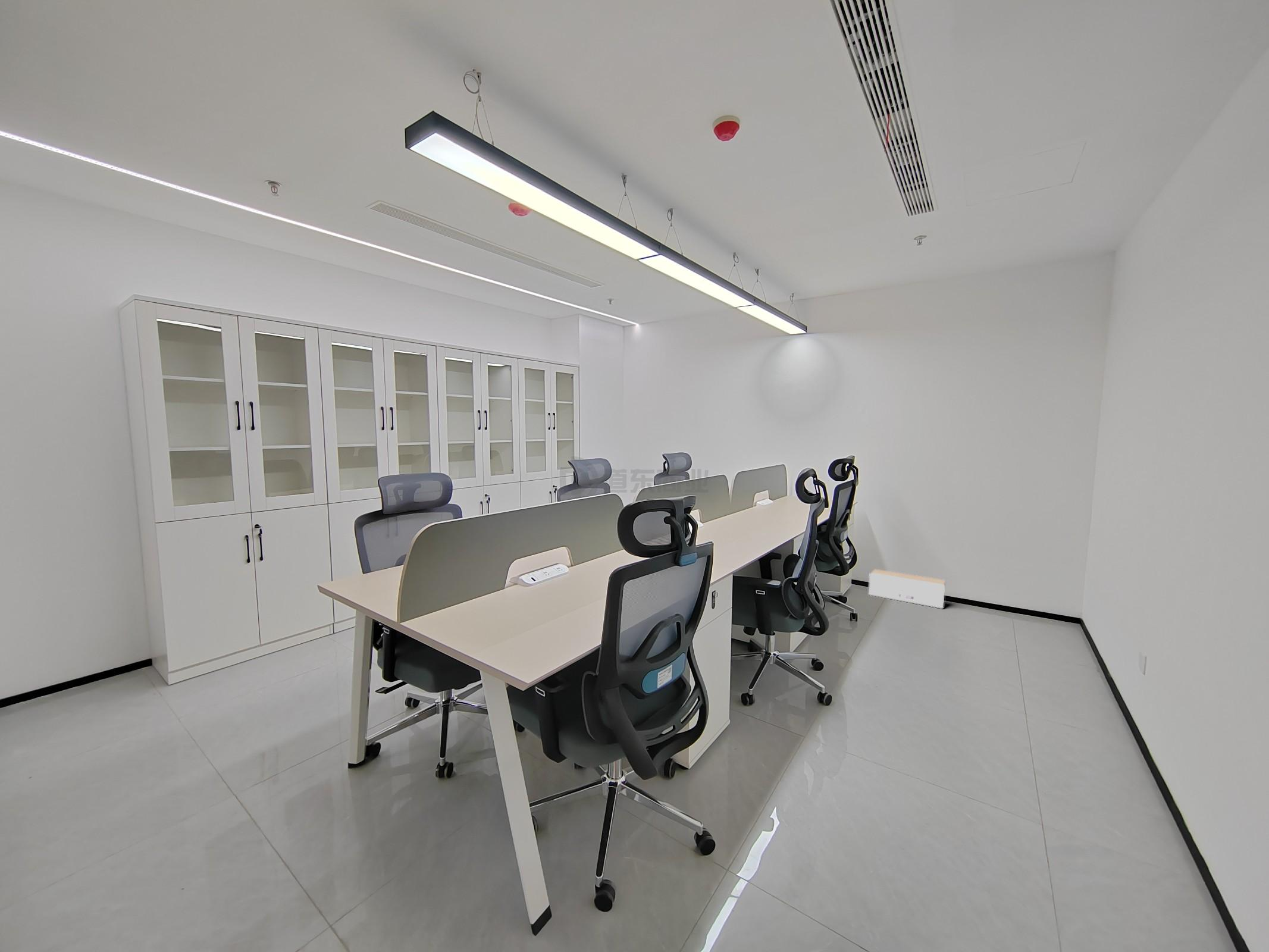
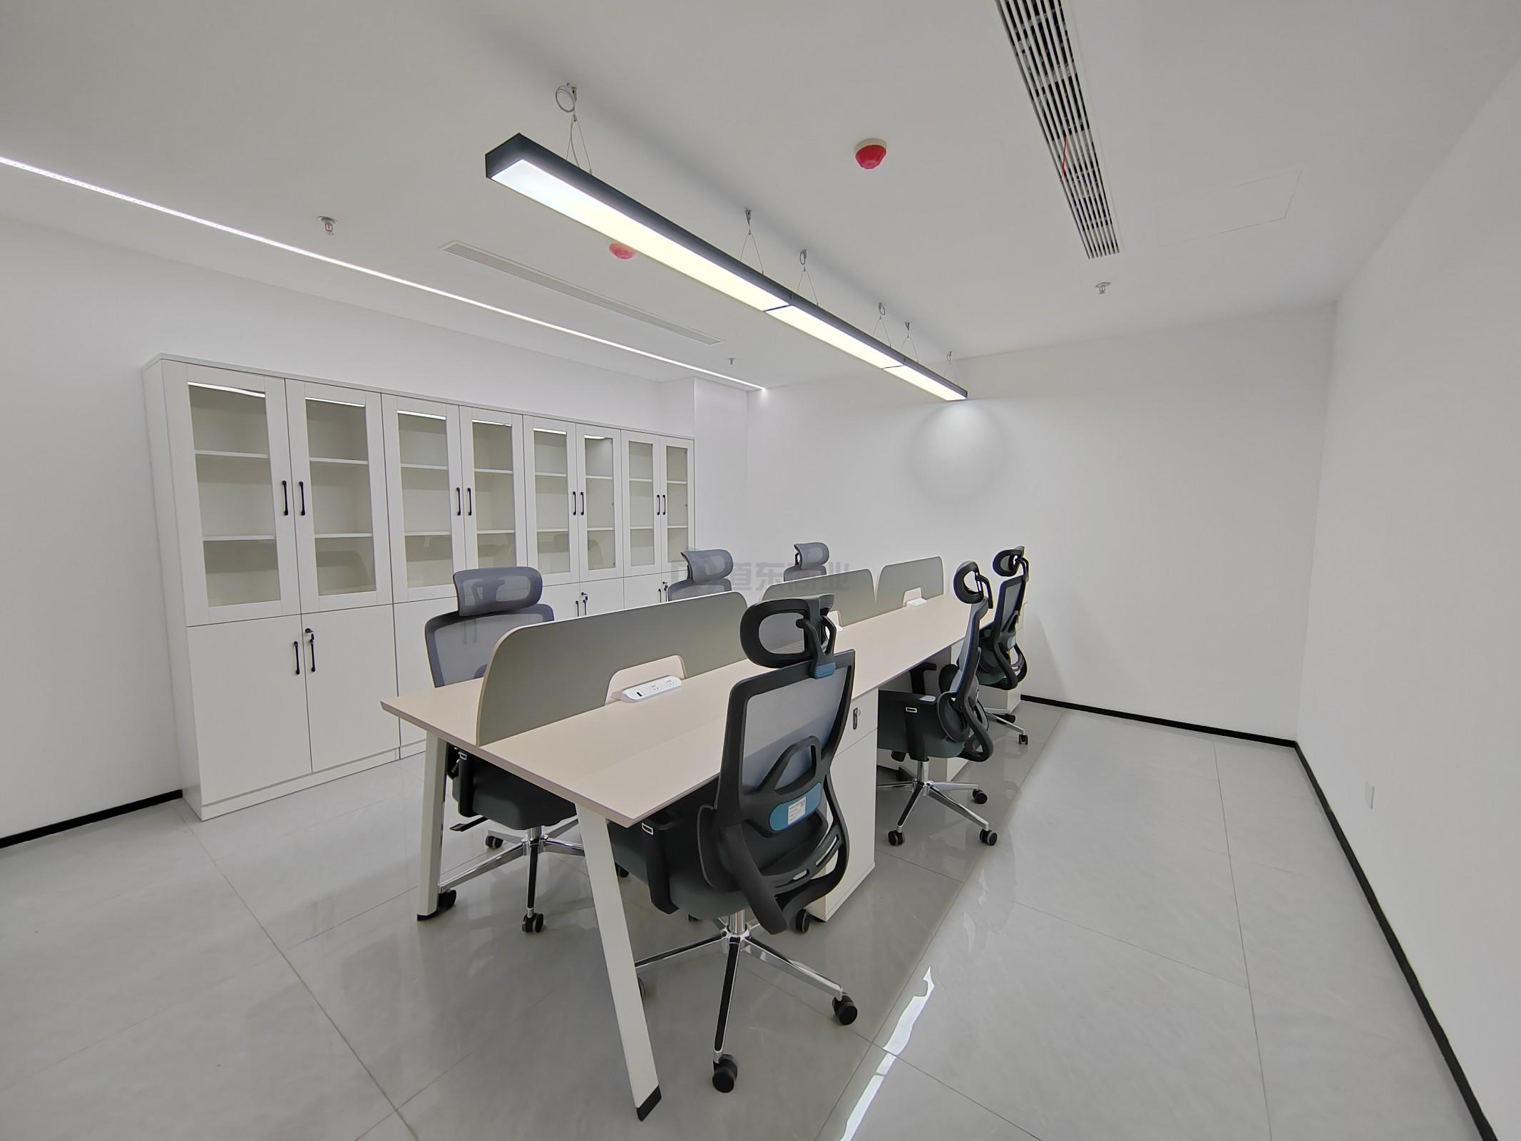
- speaker [868,569,946,609]
